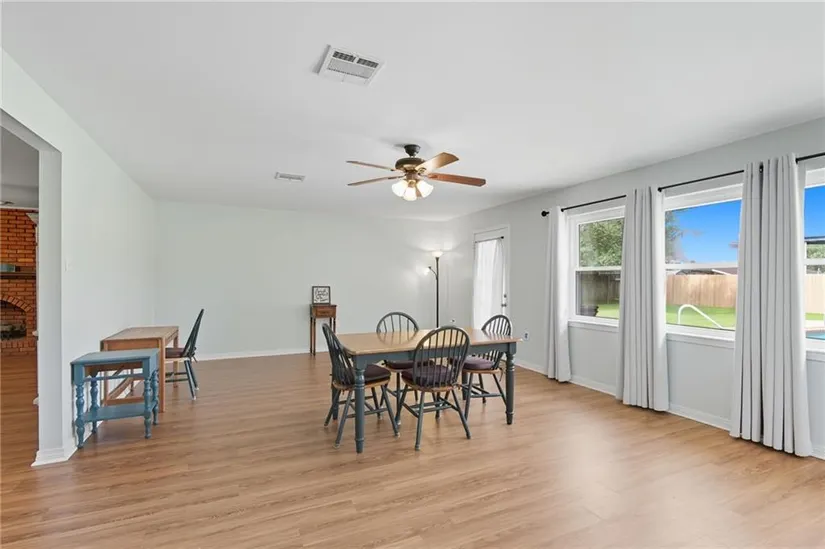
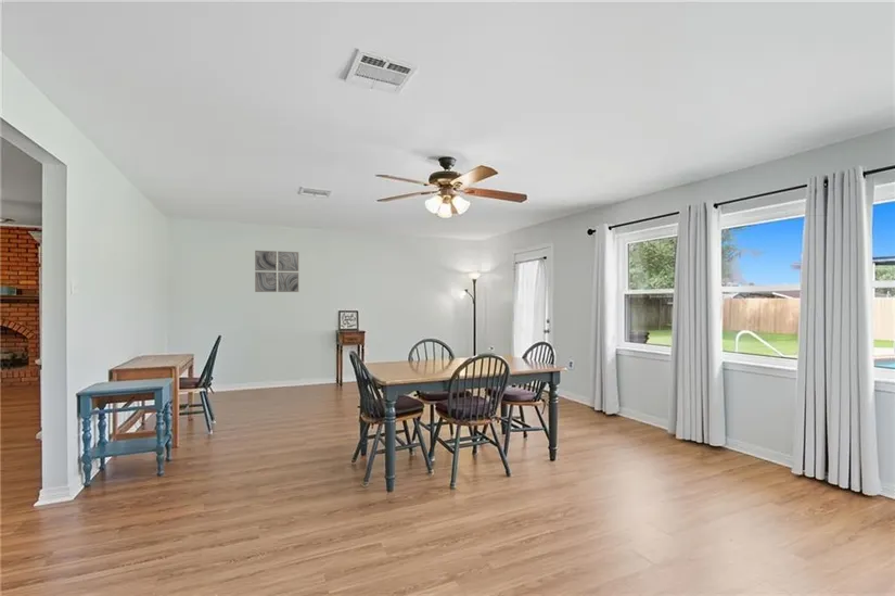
+ wall art [254,250,299,293]
